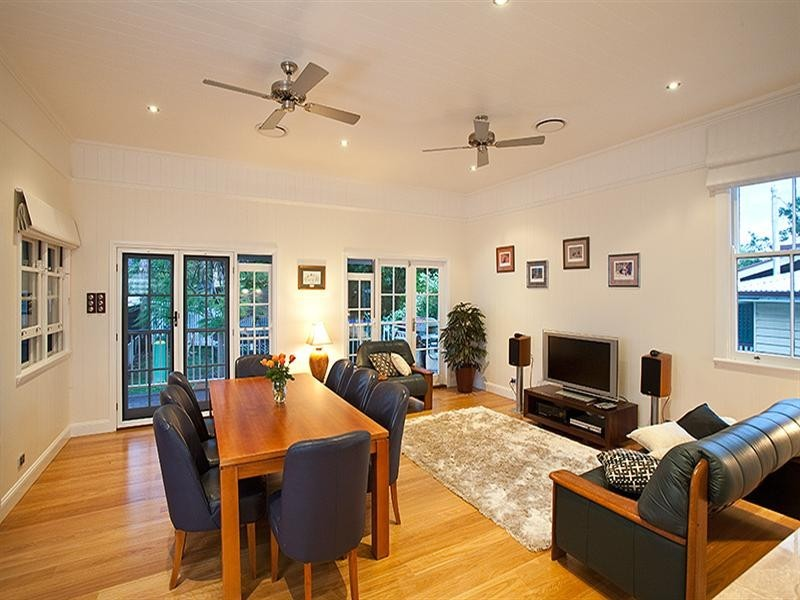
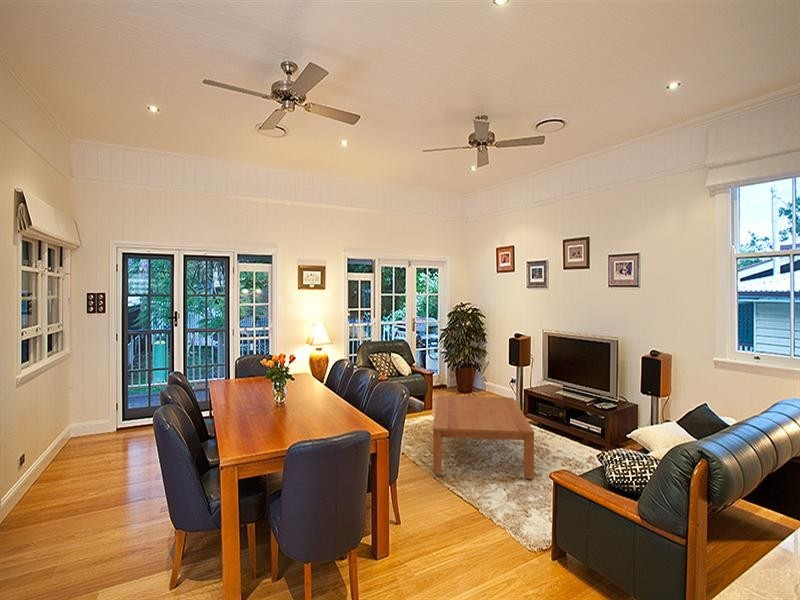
+ coffee table [432,395,535,480]
